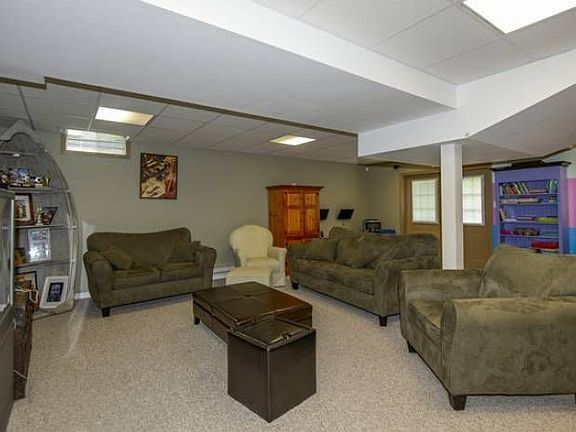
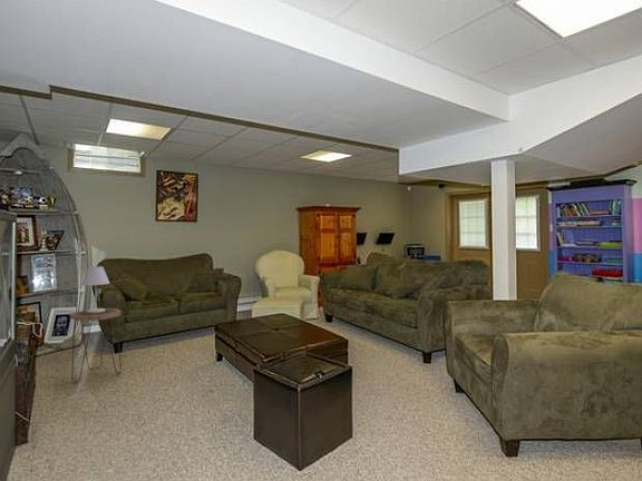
+ table lamp [80,265,110,314]
+ side table [69,307,123,383]
